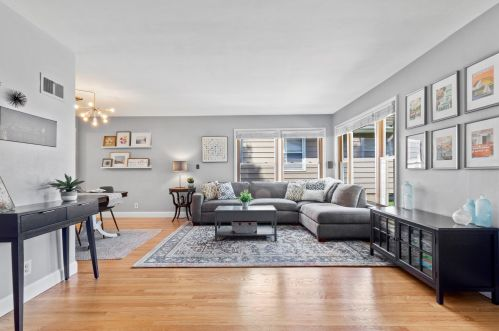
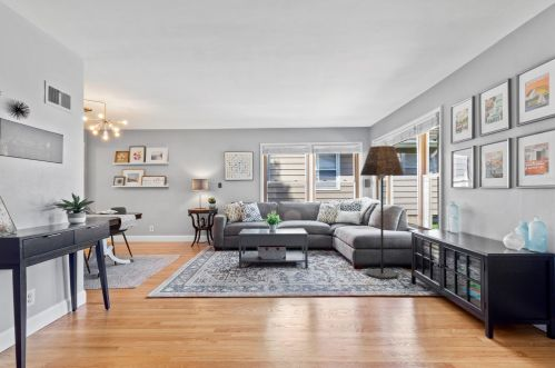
+ floor lamp [359,145,406,280]
